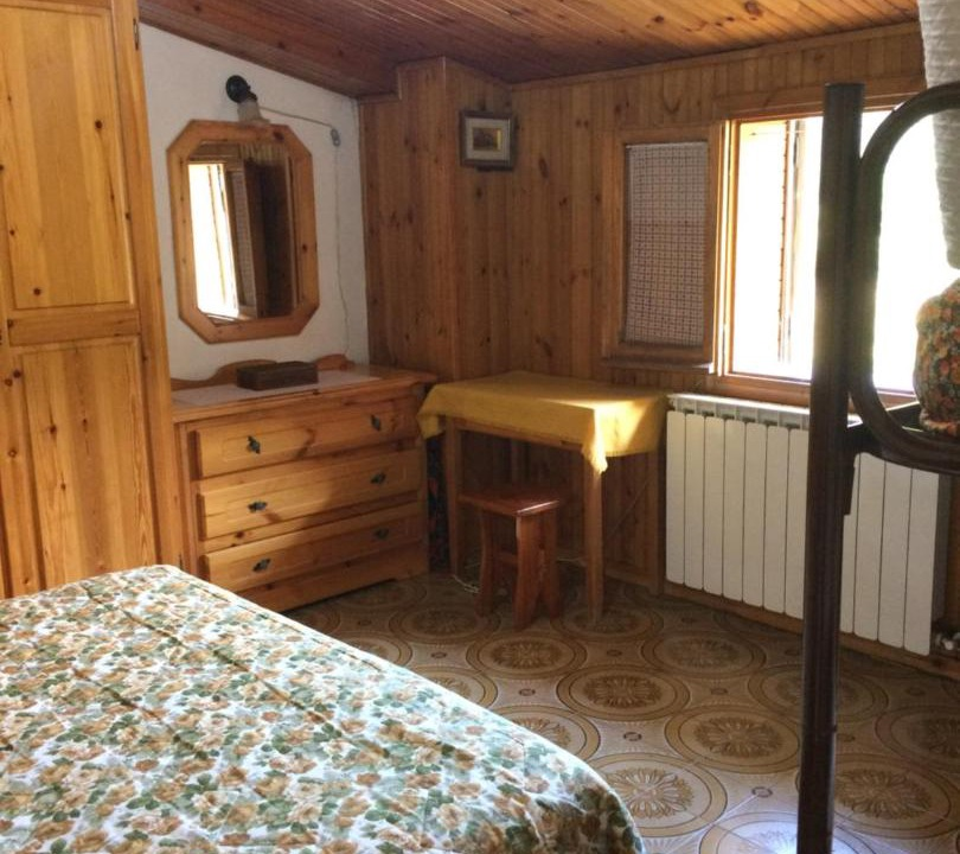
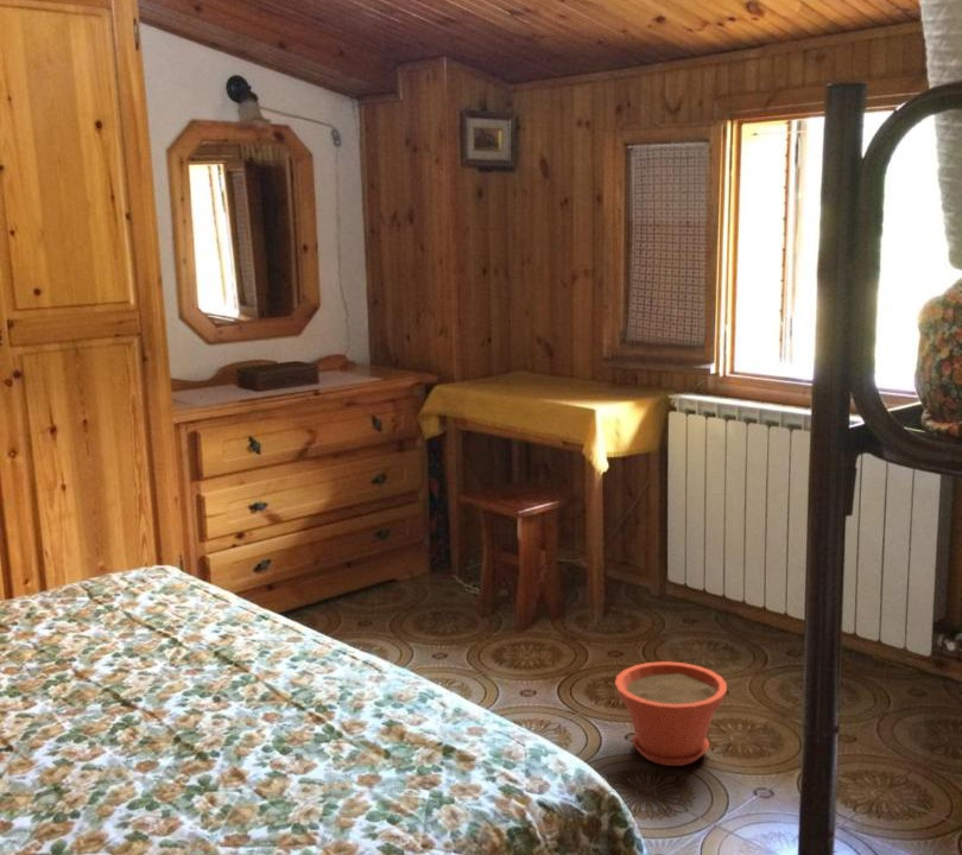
+ plant pot [614,660,728,767]
